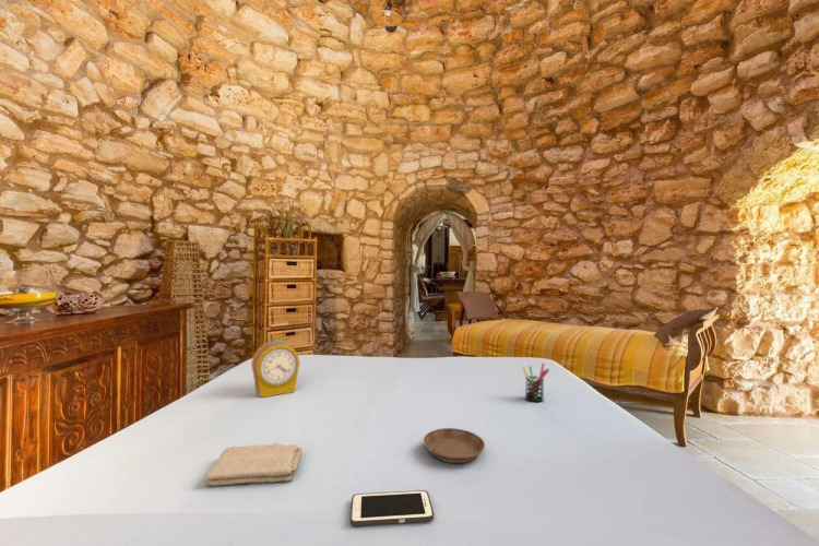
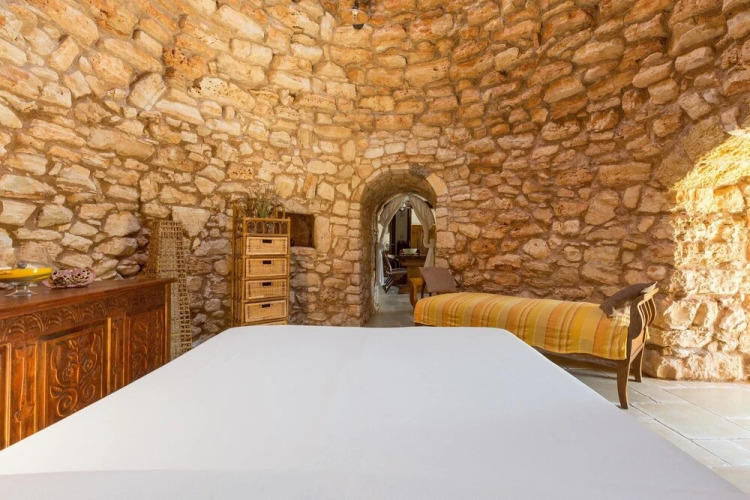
- pen holder [521,363,550,403]
- washcloth [203,442,304,487]
- cell phone [349,489,435,526]
- alarm clock [250,340,301,399]
- saucer [423,427,486,464]
